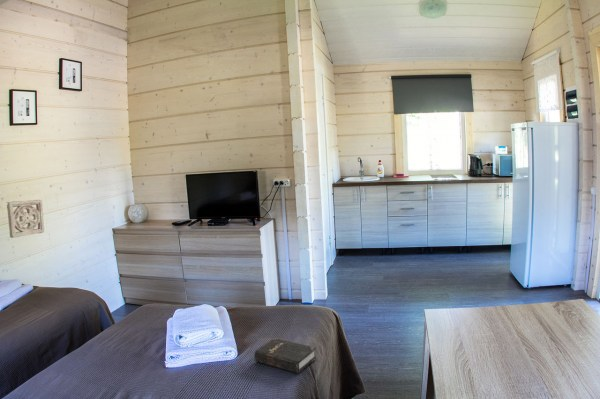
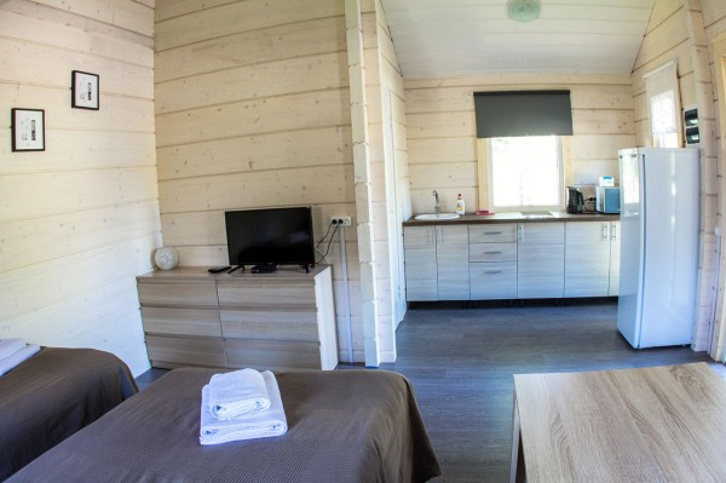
- wall ornament [6,199,45,239]
- hardback book [254,337,317,374]
